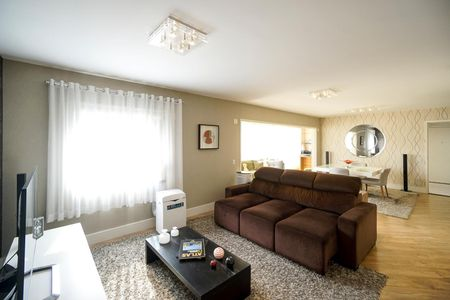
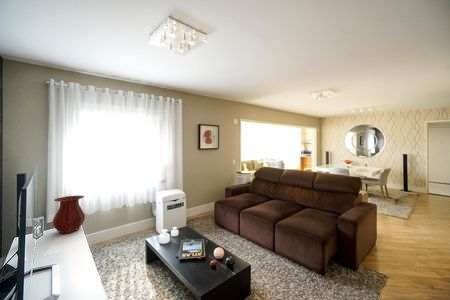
+ vase [52,194,86,234]
